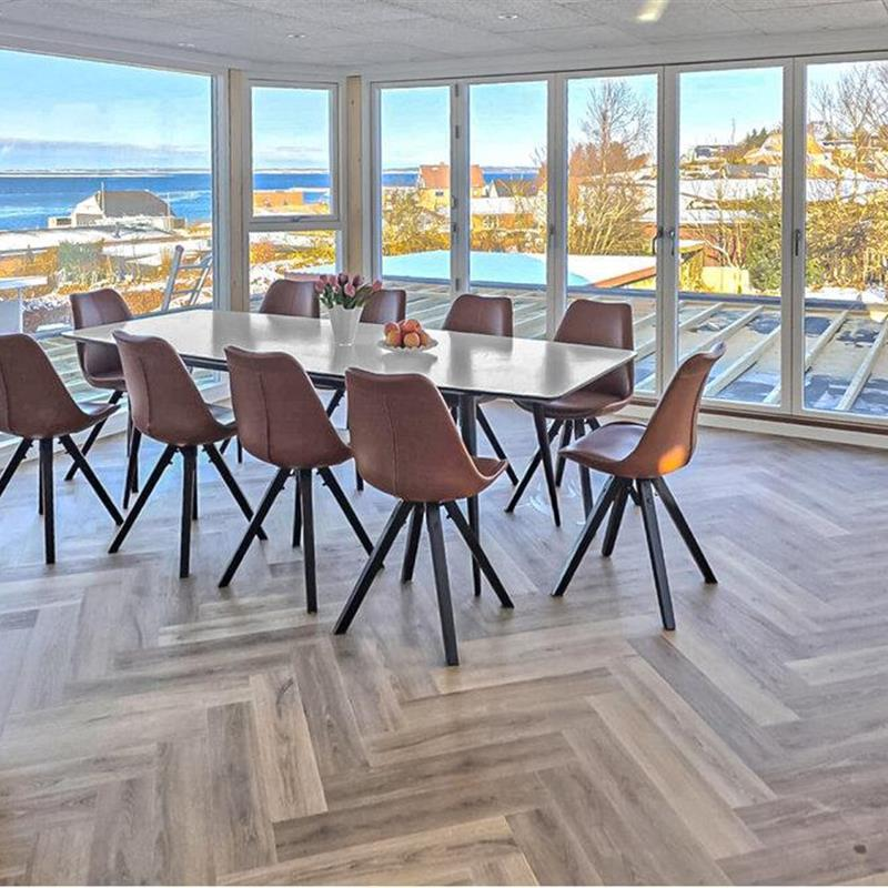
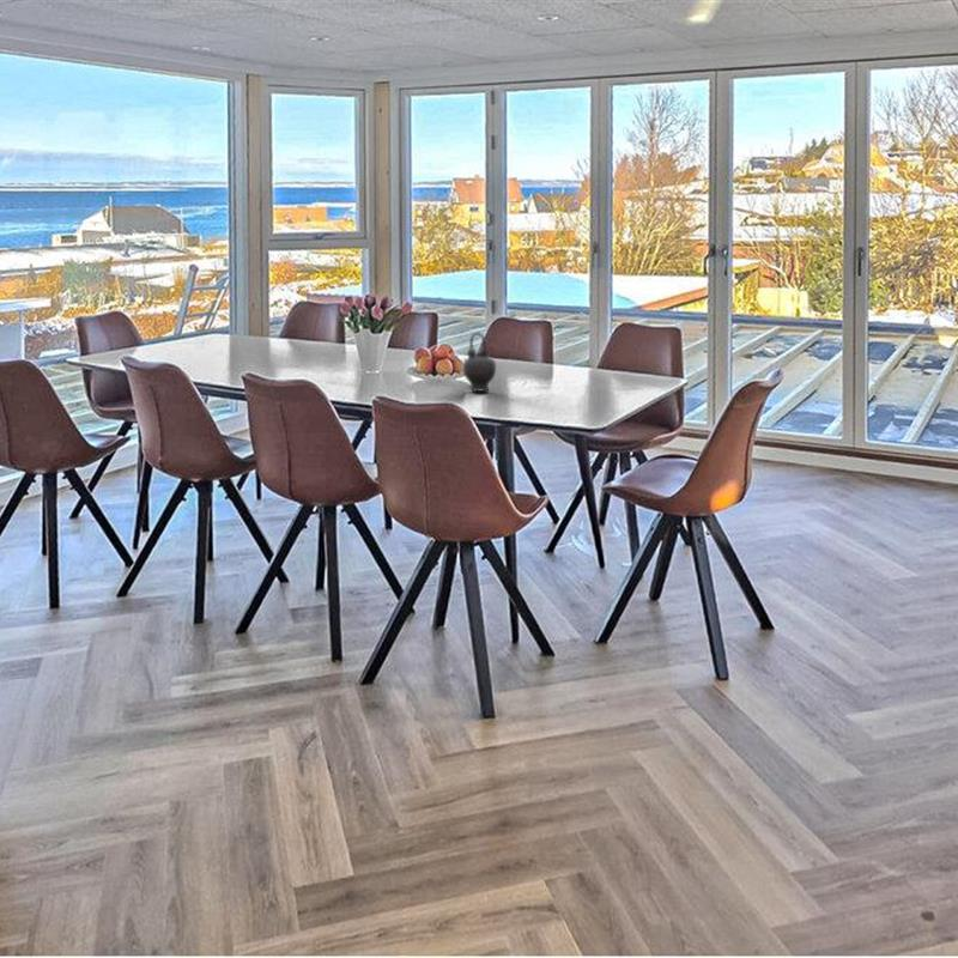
+ teapot [461,332,497,393]
